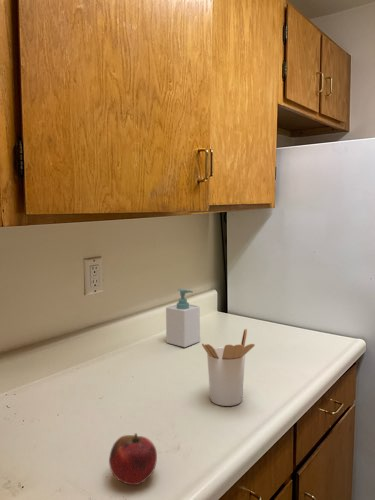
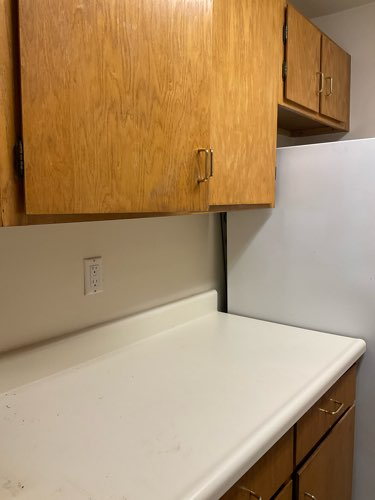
- utensil holder [201,328,256,407]
- soap bottle [165,288,201,348]
- fruit [108,432,158,486]
